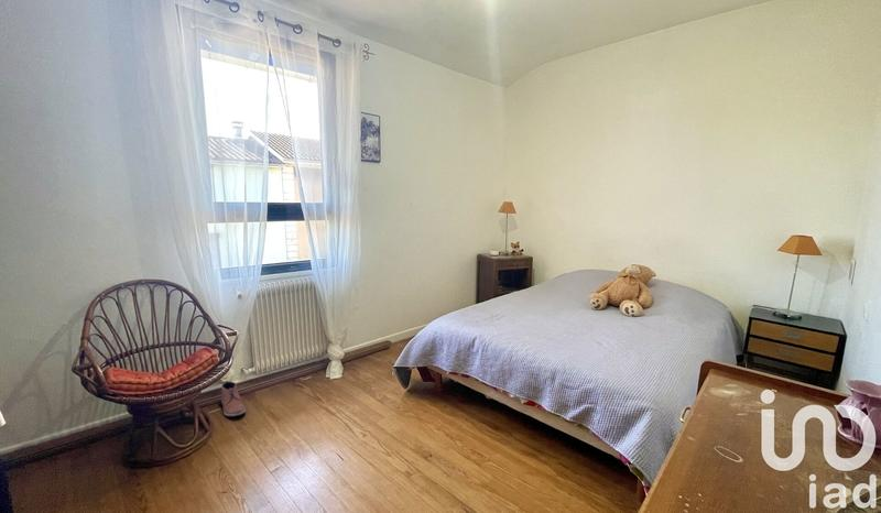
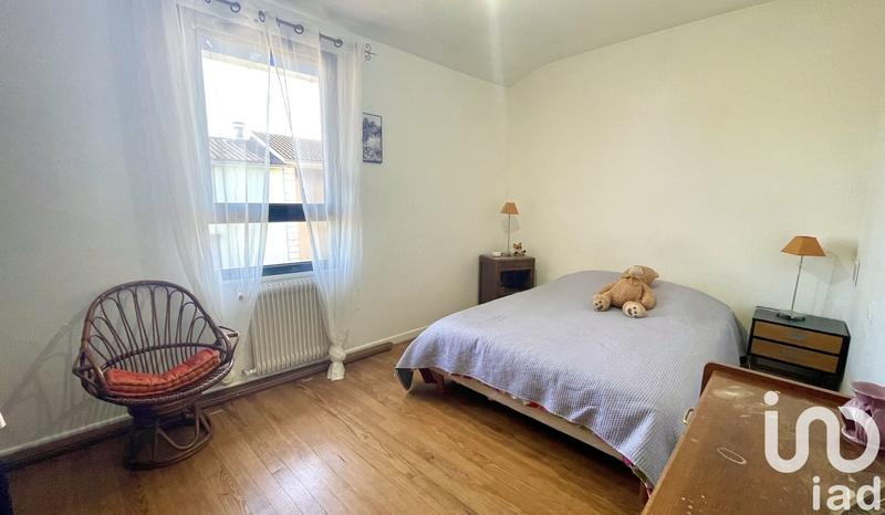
- shoe [220,380,247,417]
